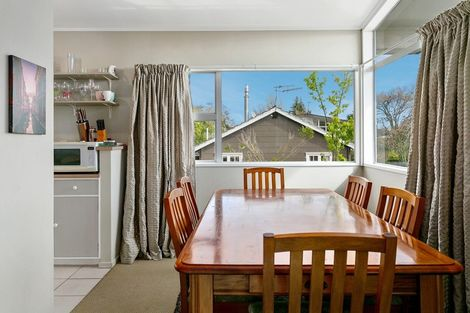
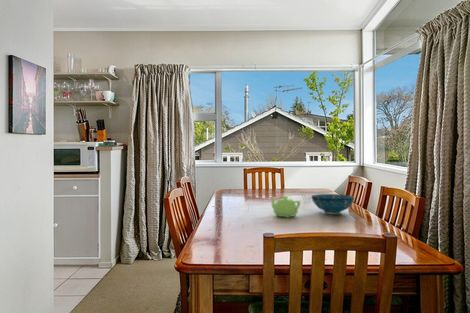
+ decorative bowl [310,193,355,215]
+ teapot [269,195,301,218]
